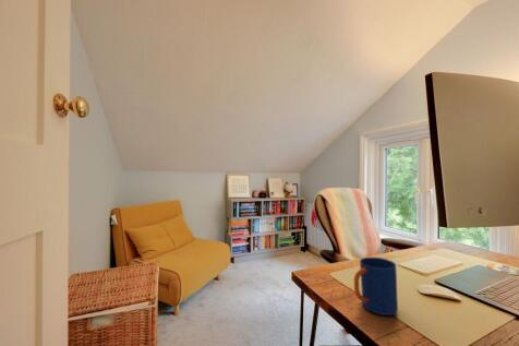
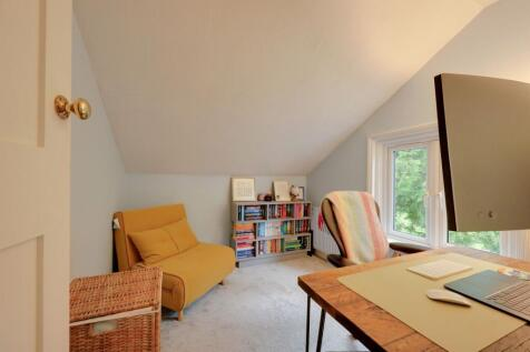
- mug [353,256,399,317]
